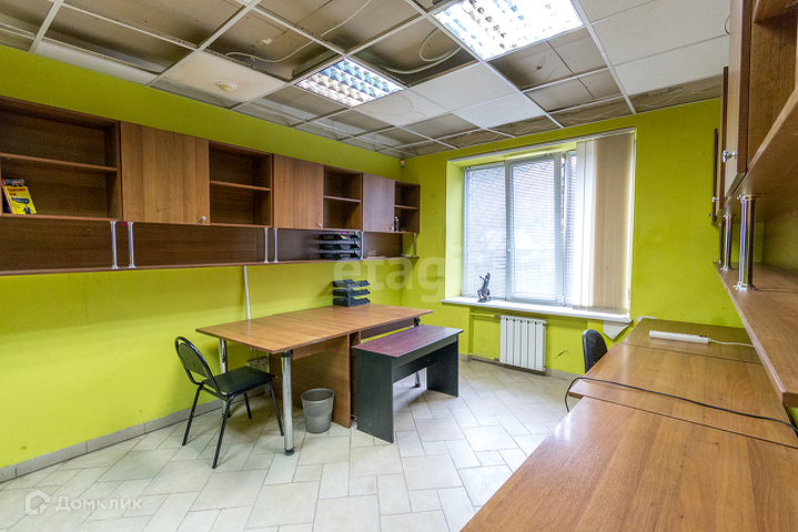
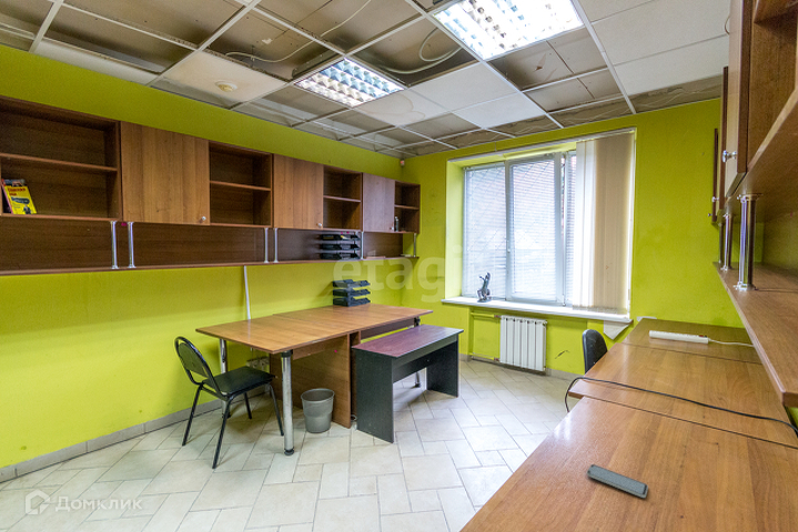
+ smartphone [586,463,649,499]
